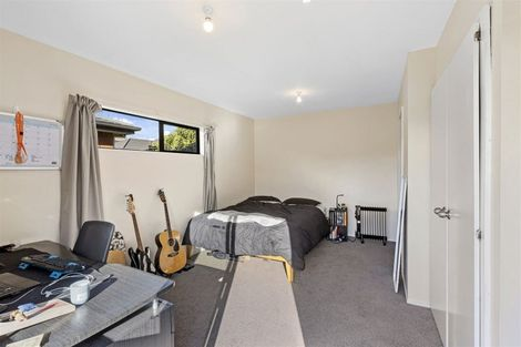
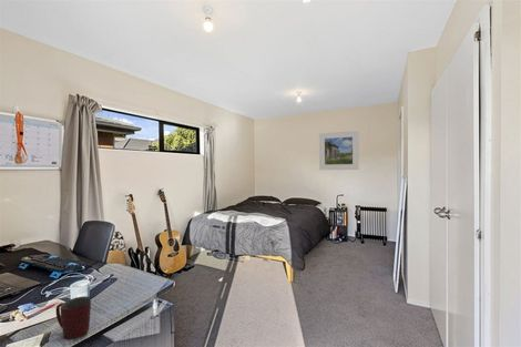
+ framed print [318,130,360,171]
+ mug [55,295,92,340]
